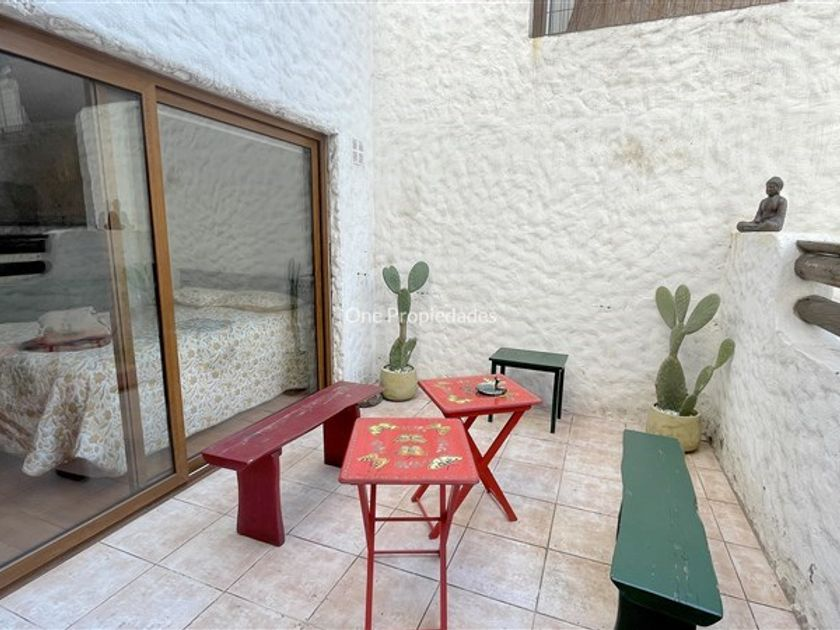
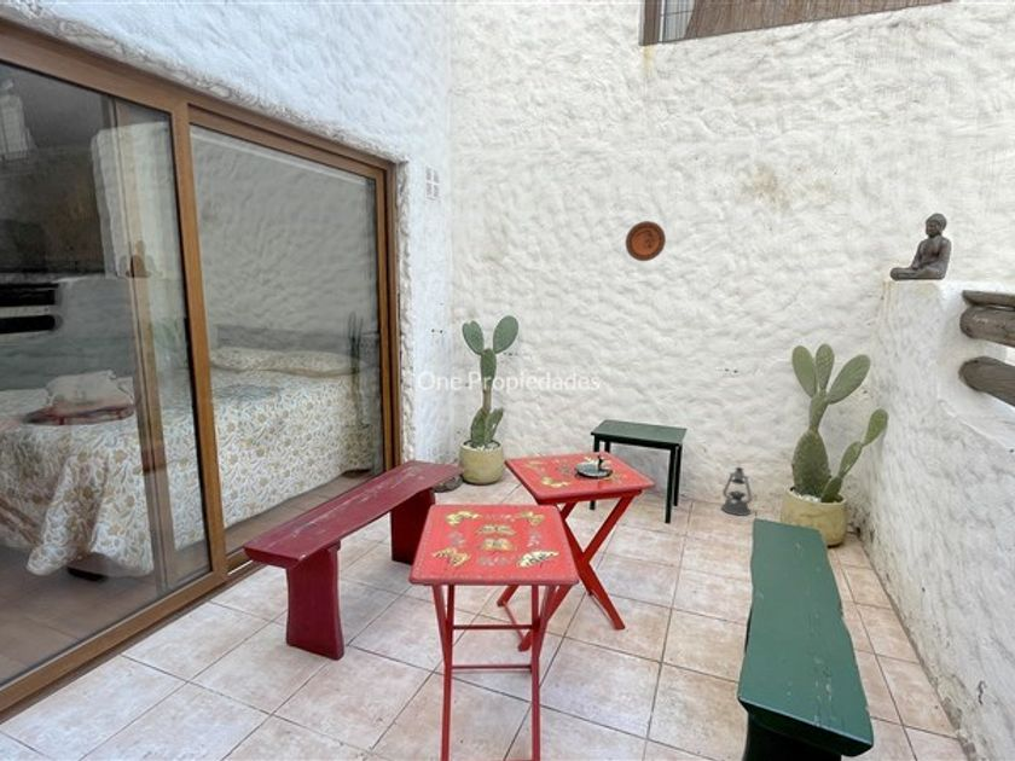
+ decorative plate [625,220,667,262]
+ lantern [720,465,753,517]
